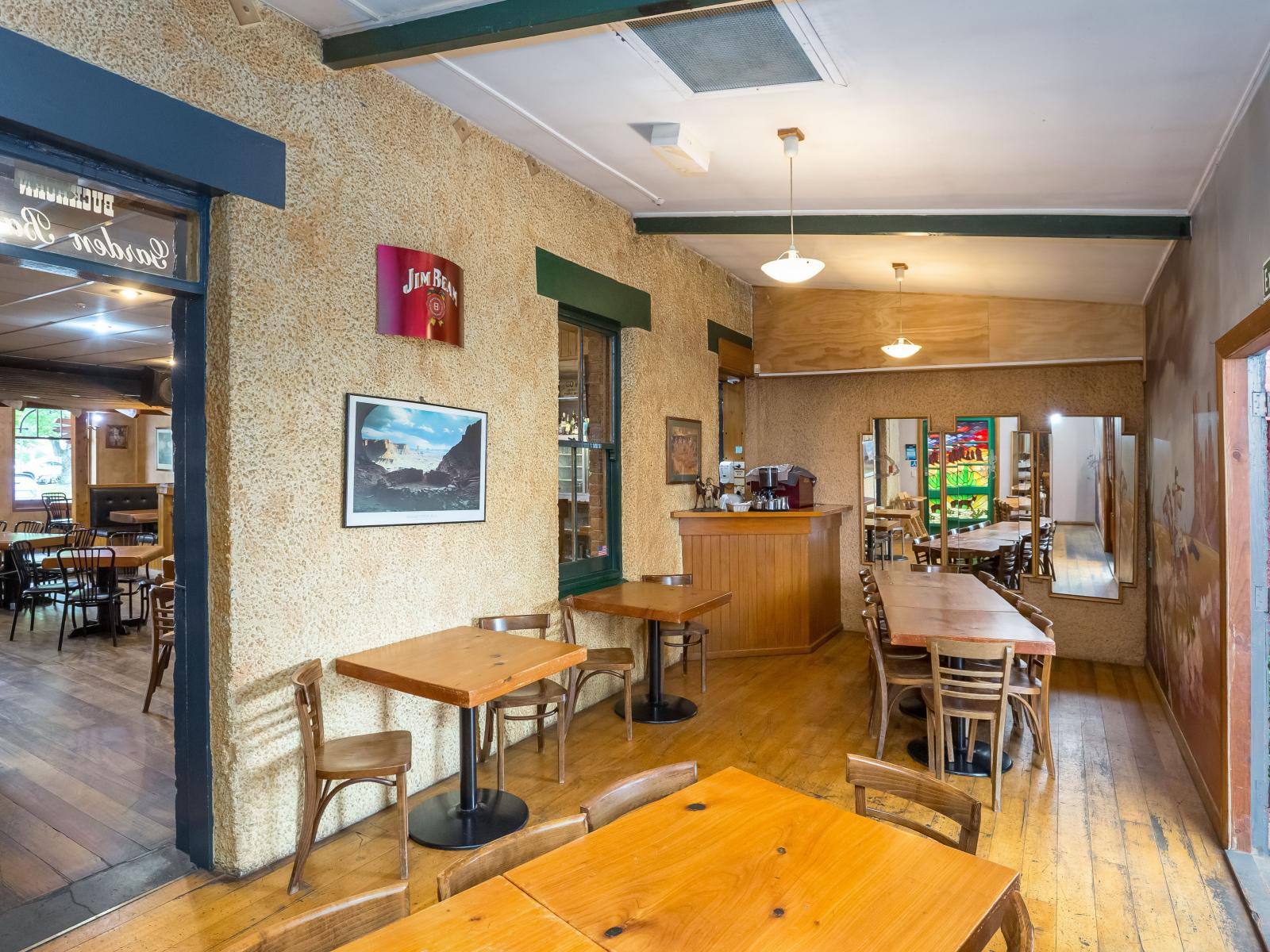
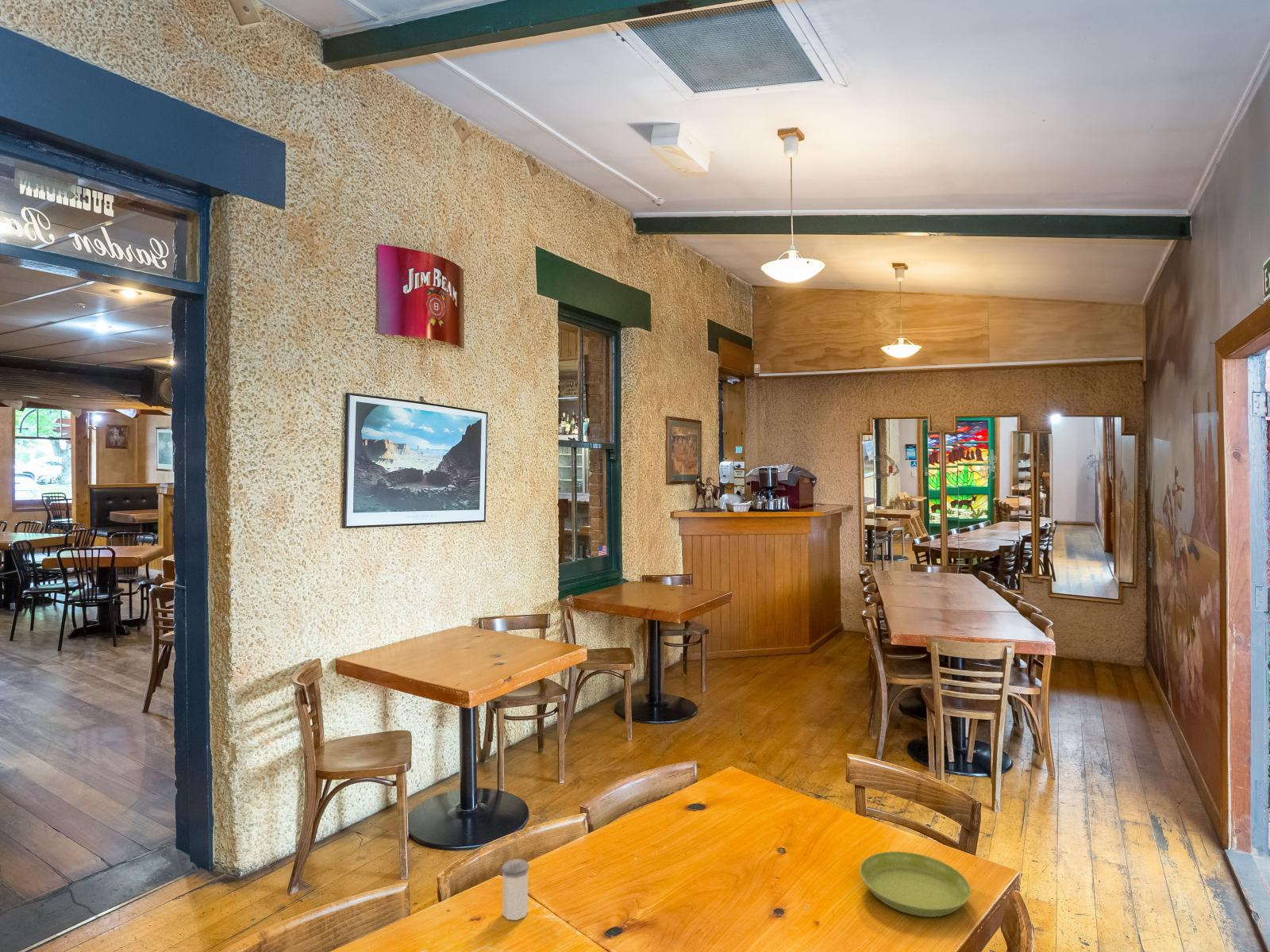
+ salt shaker [501,858,530,921]
+ saucer [859,850,972,918]
